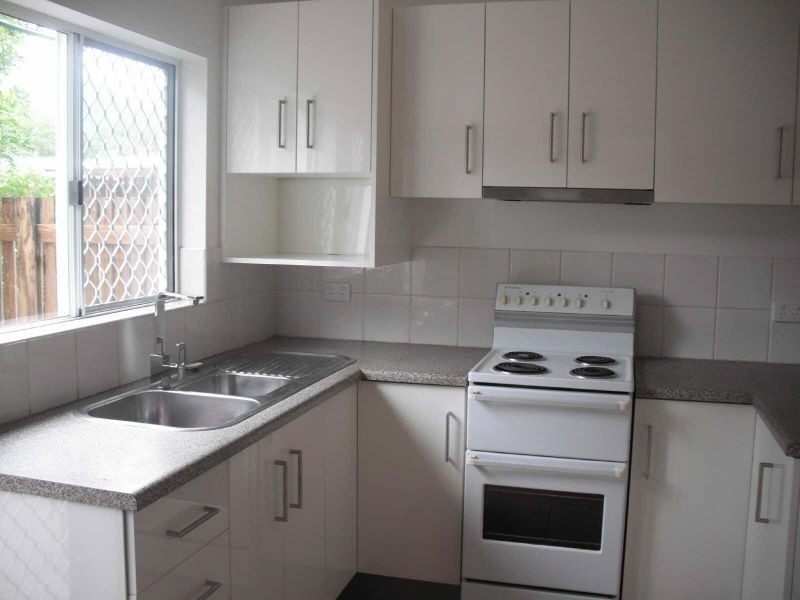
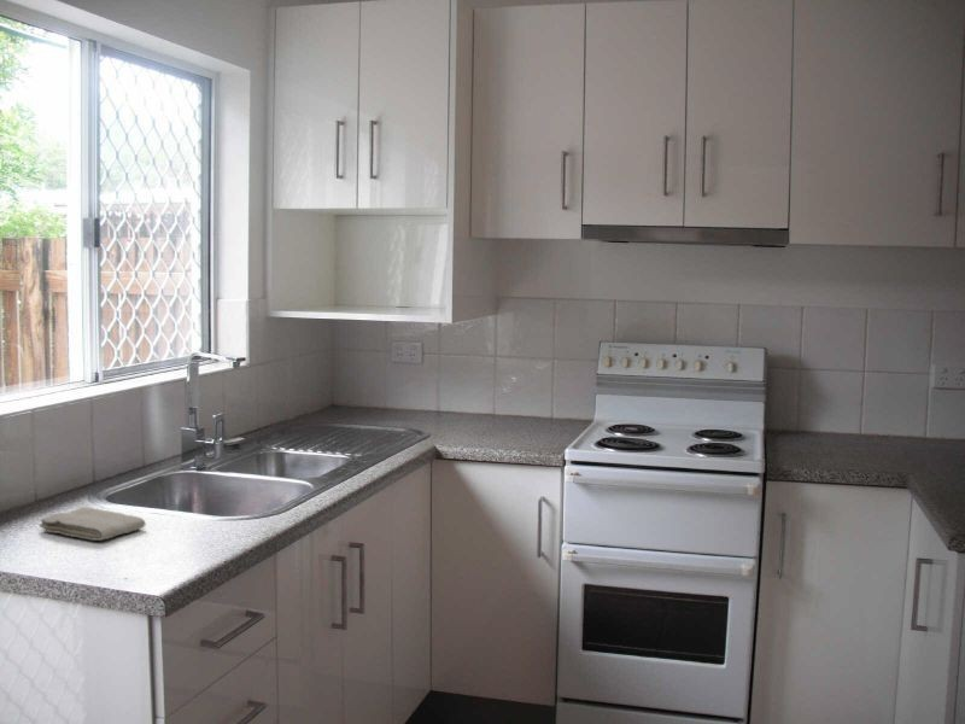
+ washcloth [39,506,146,542]
